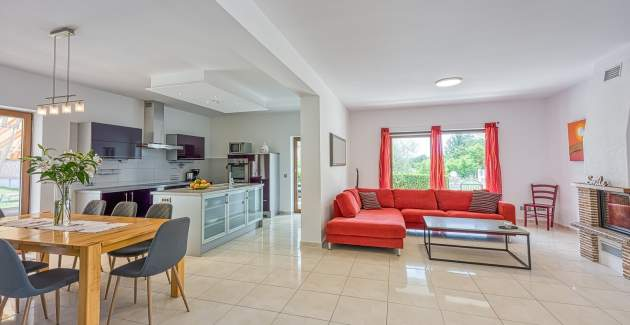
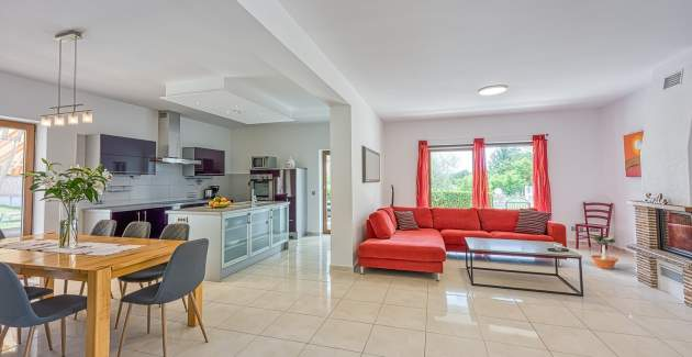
+ potted tree [590,234,620,270]
